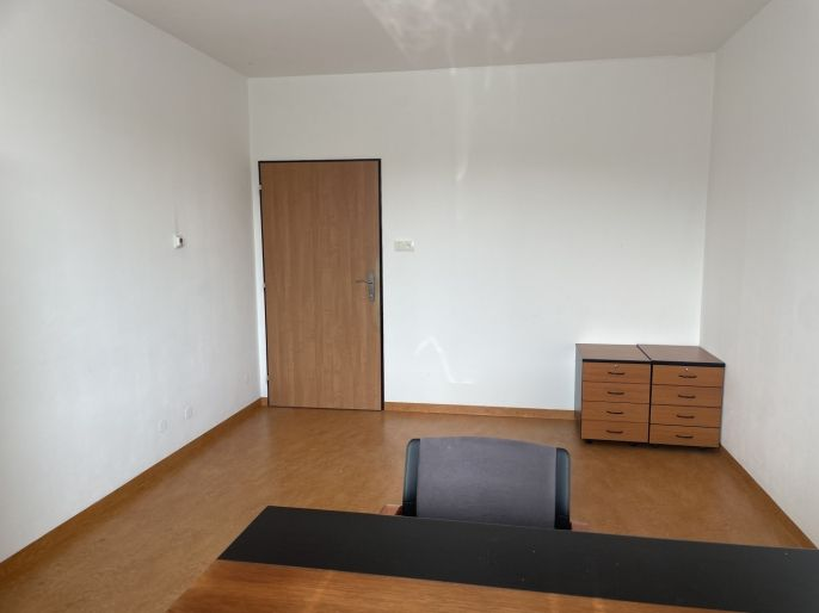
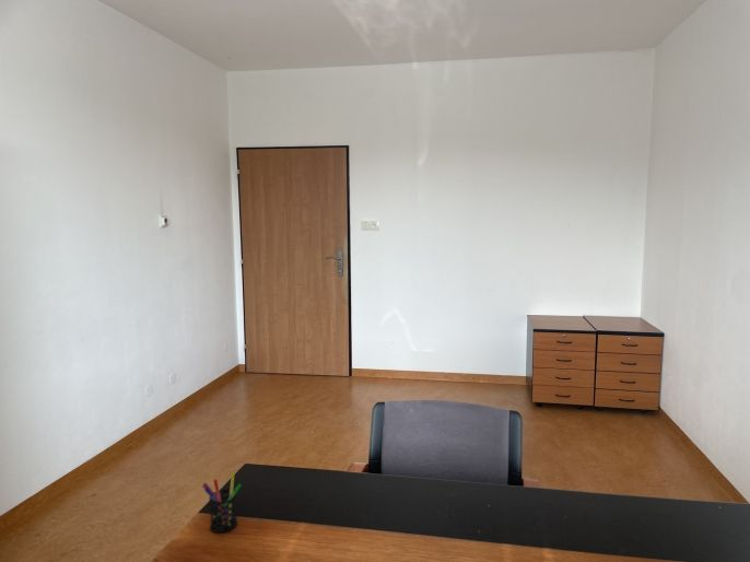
+ pen holder [201,471,243,534]
